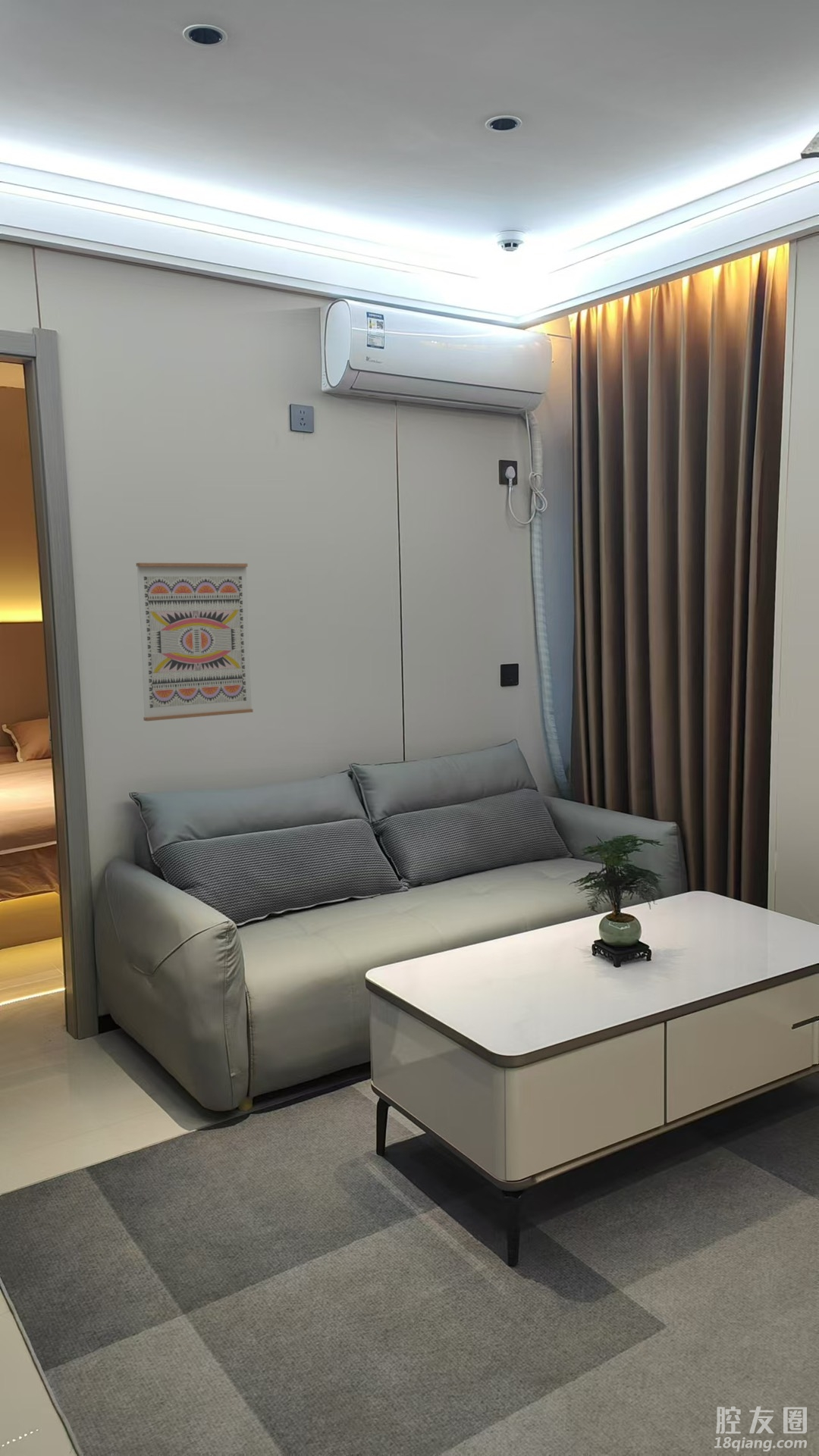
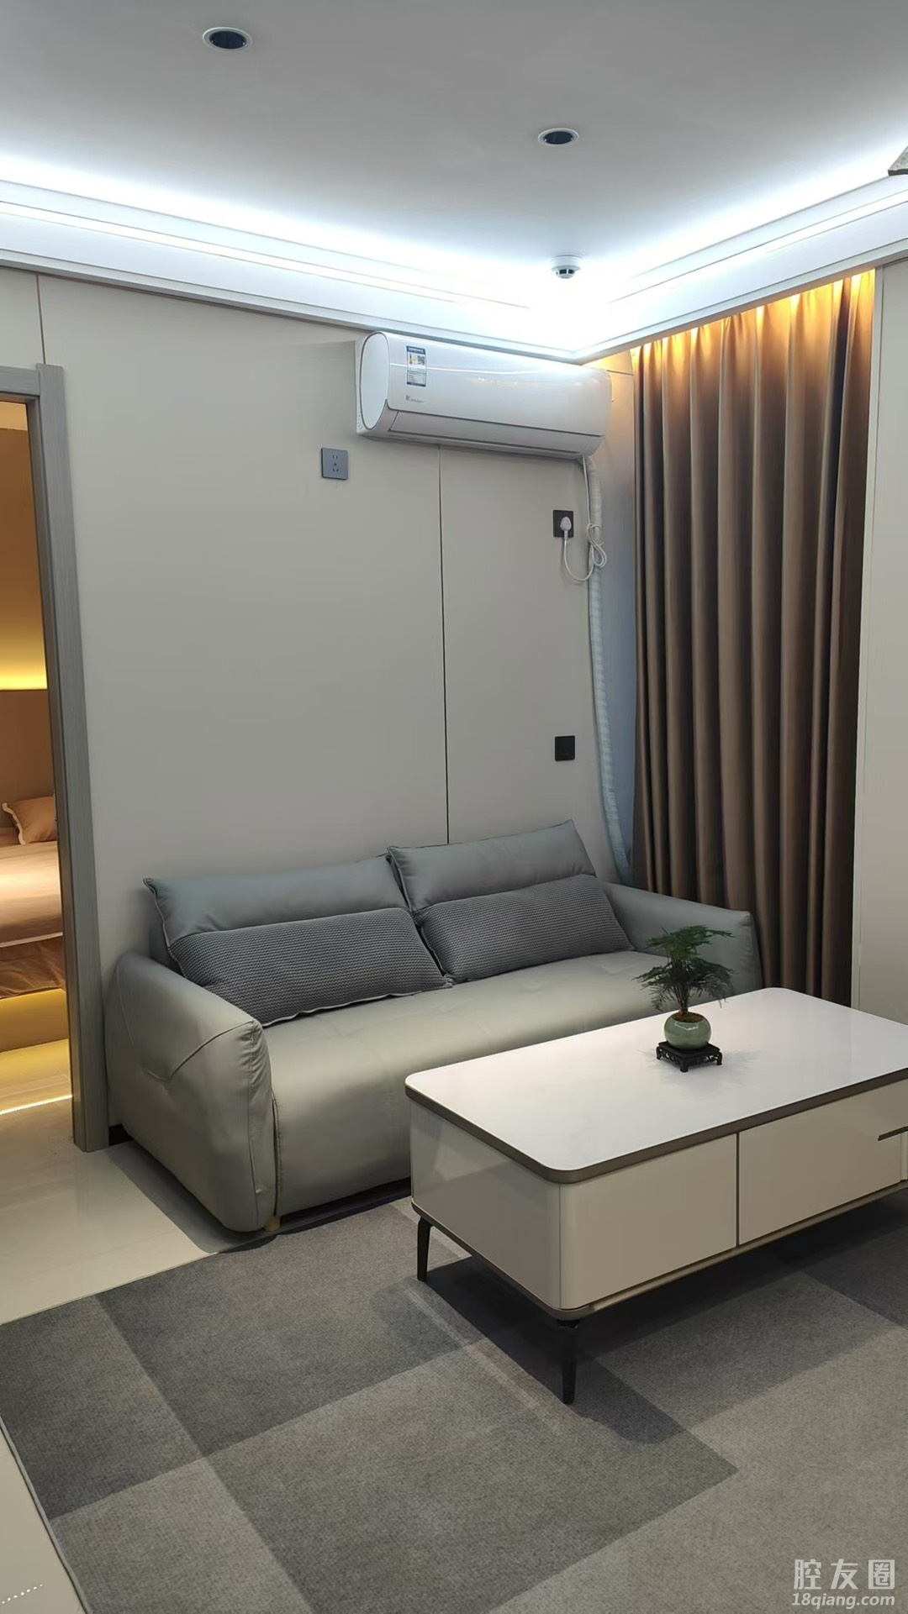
- wall art [135,562,254,722]
